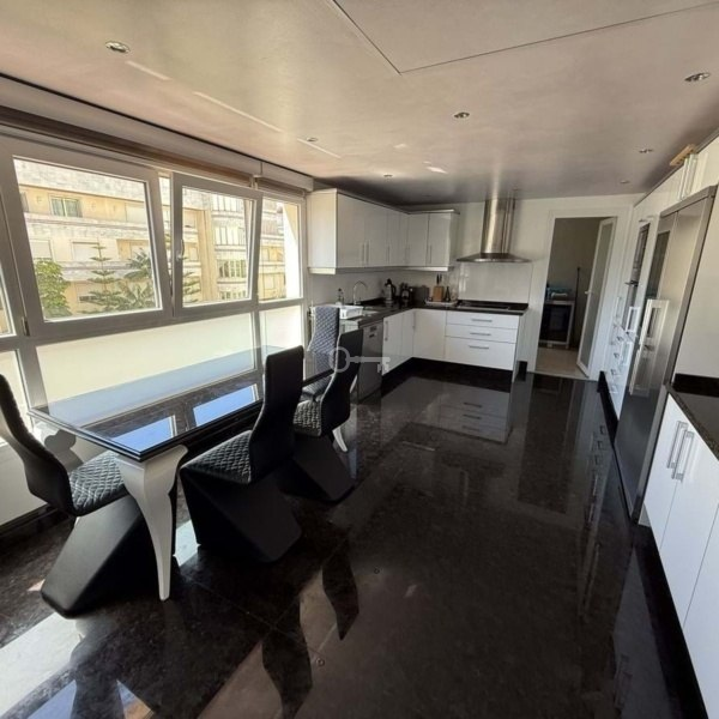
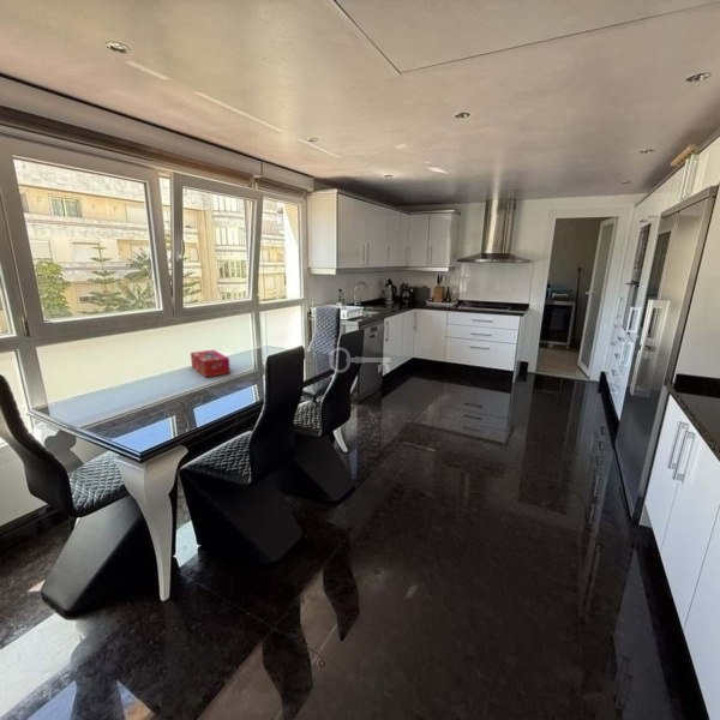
+ tissue box [190,349,232,378]
